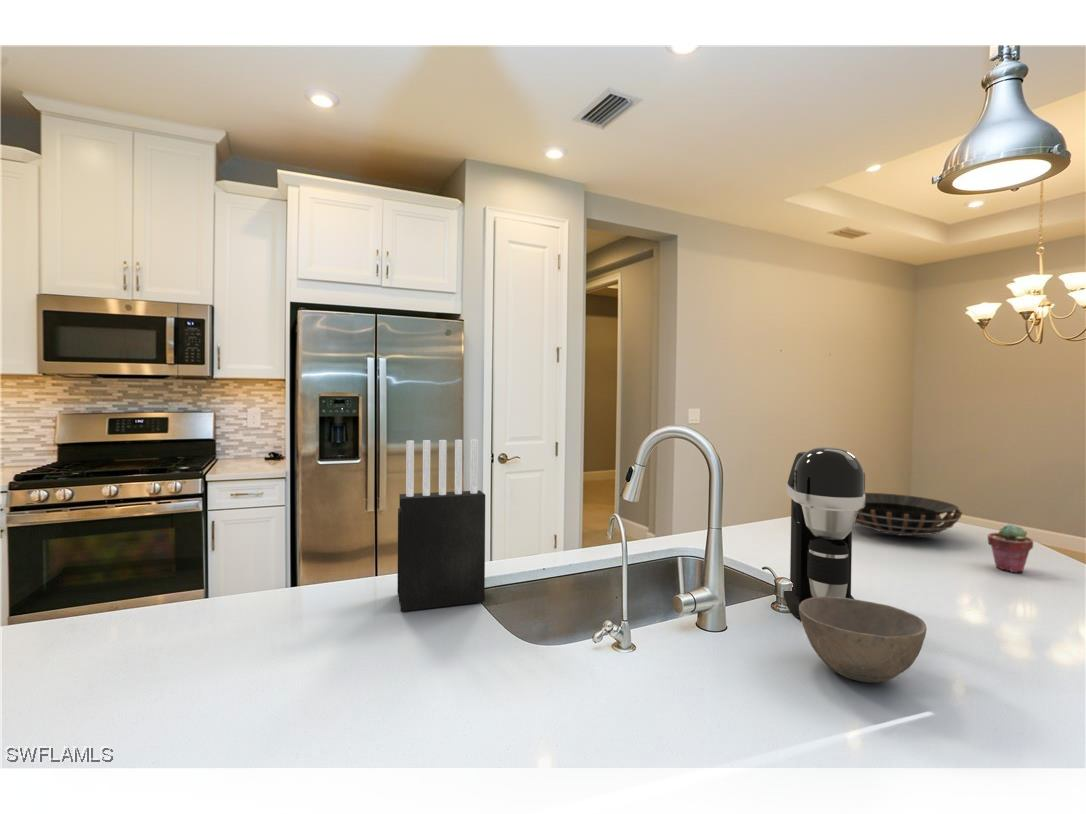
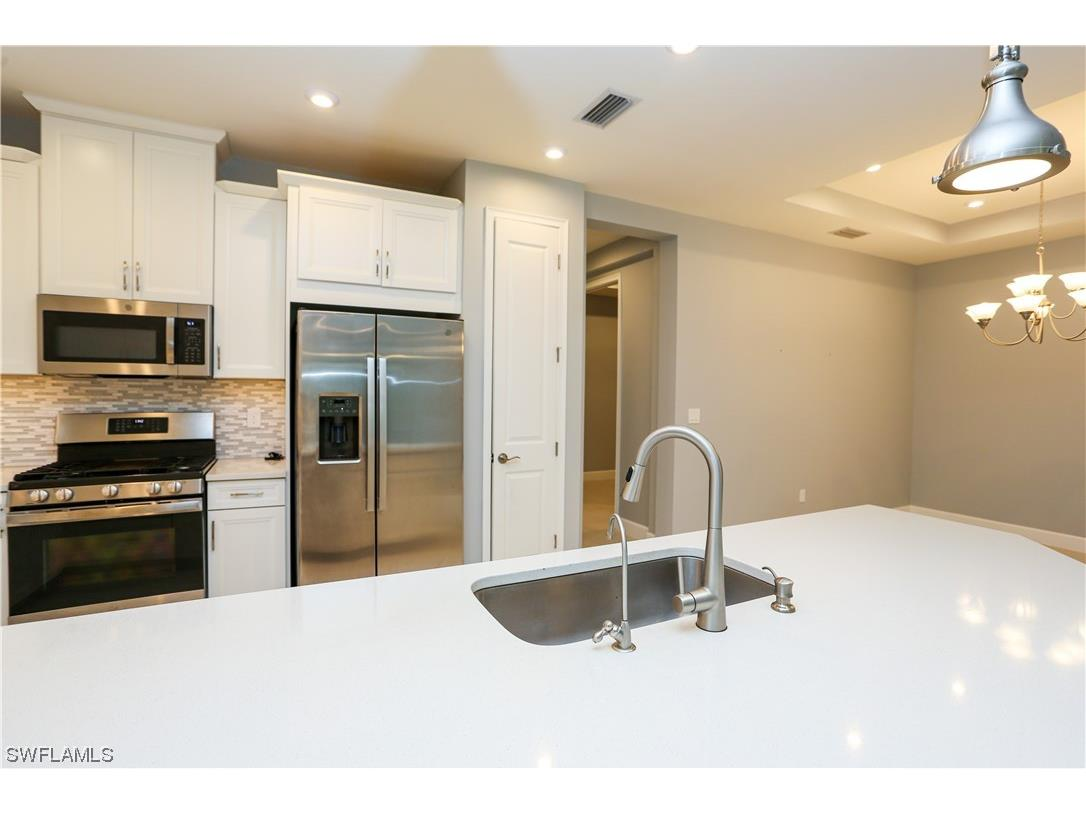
- bowl [799,596,927,684]
- potted succulent [987,523,1034,573]
- coffee maker [783,446,866,620]
- knife block [396,438,486,612]
- decorative bowl [854,492,963,537]
